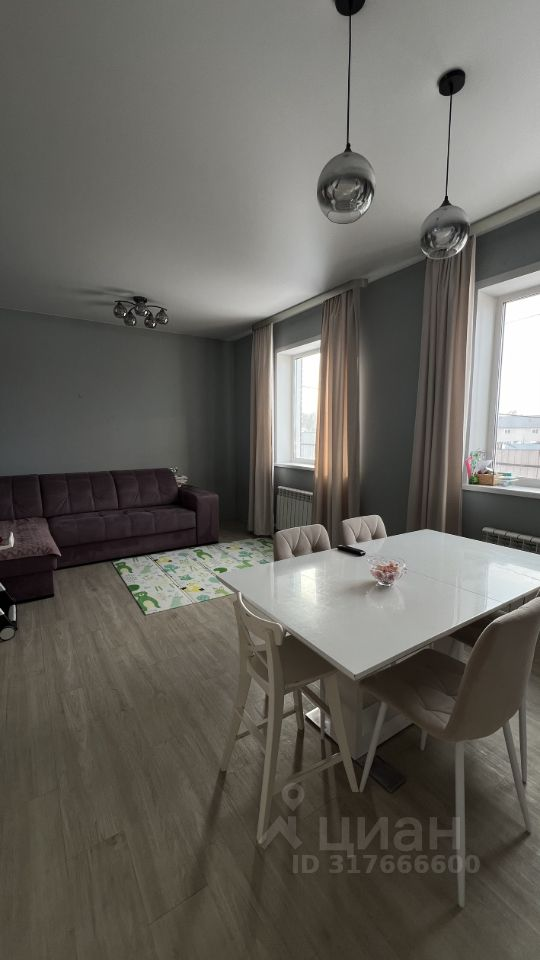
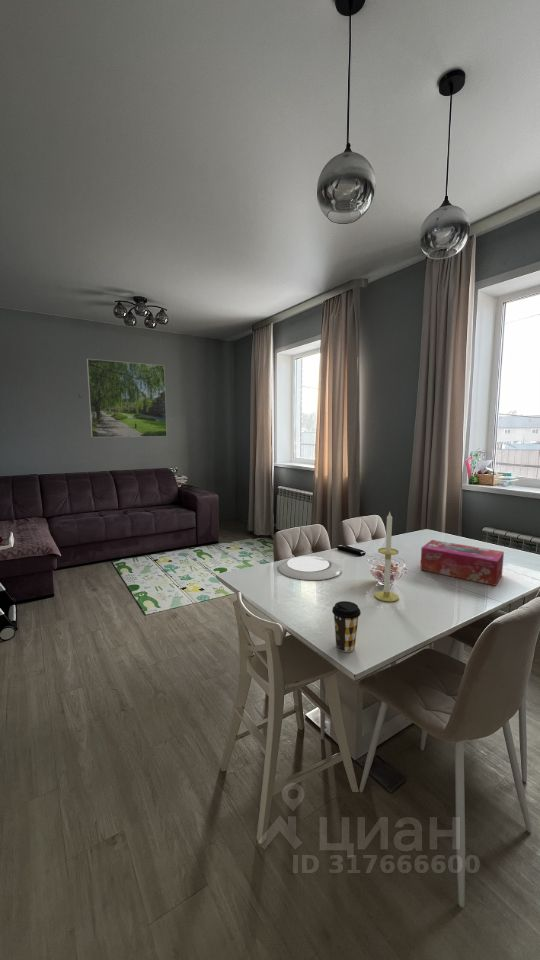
+ coffee cup [331,600,362,653]
+ plate [277,555,343,581]
+ candle [374,512,400,603]
+ tissue box [419,539,505,587]
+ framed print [86,358,168,438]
